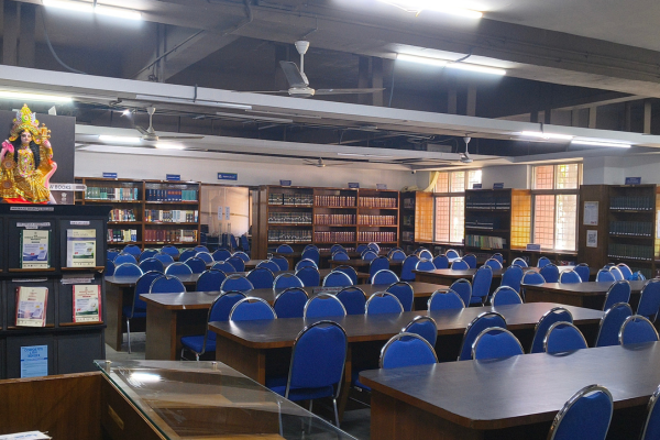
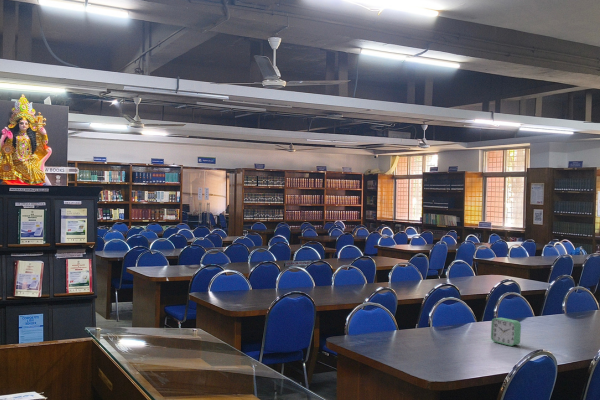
+ alarm clock [490,317,522,347]
